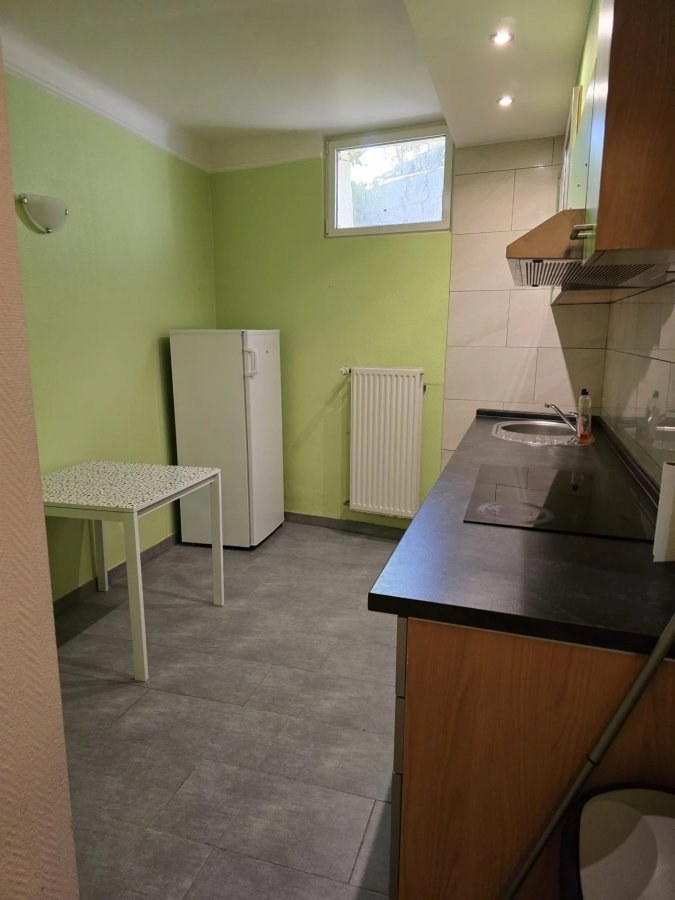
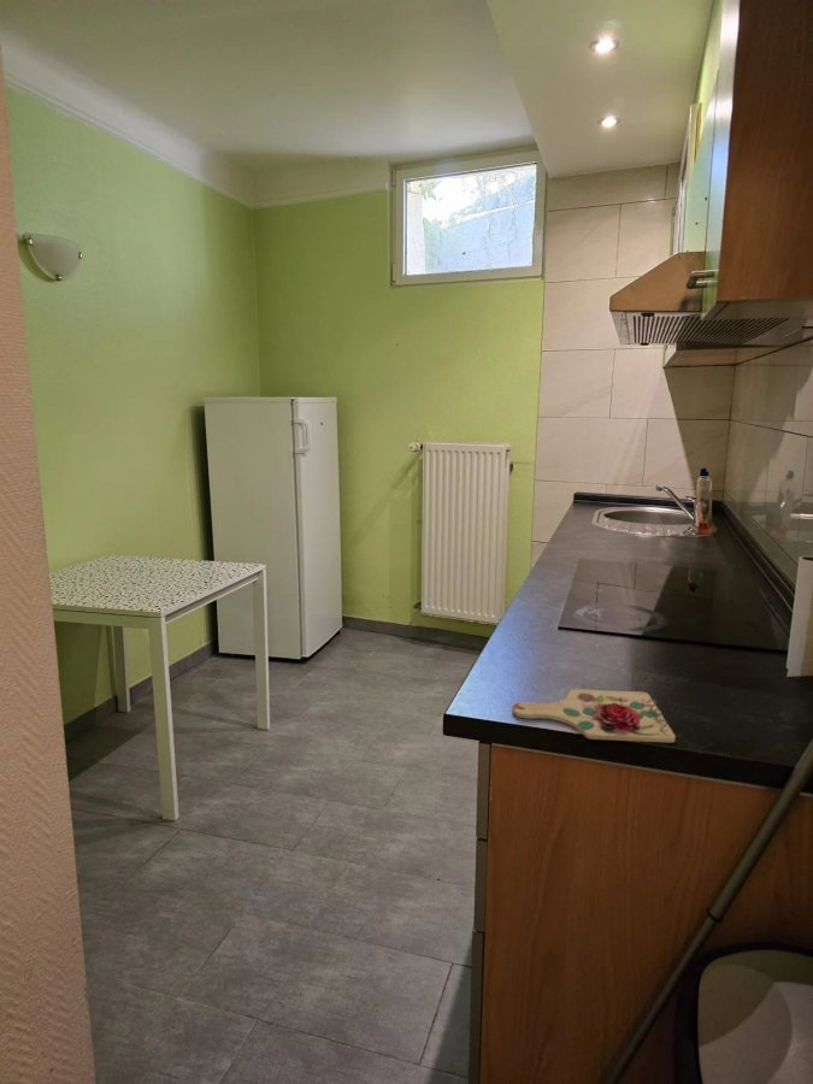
+ cutting board [512,688,677,743]
